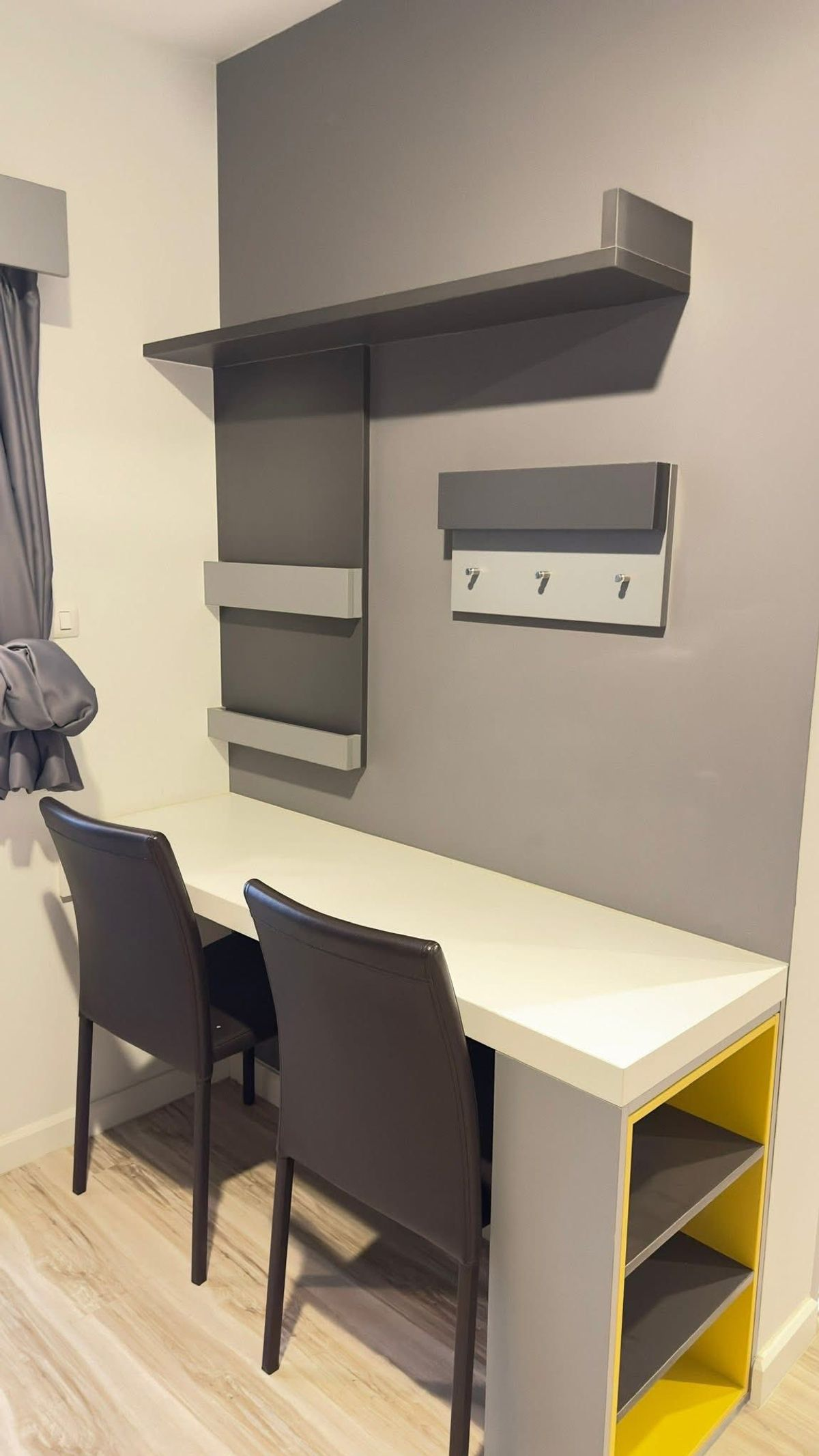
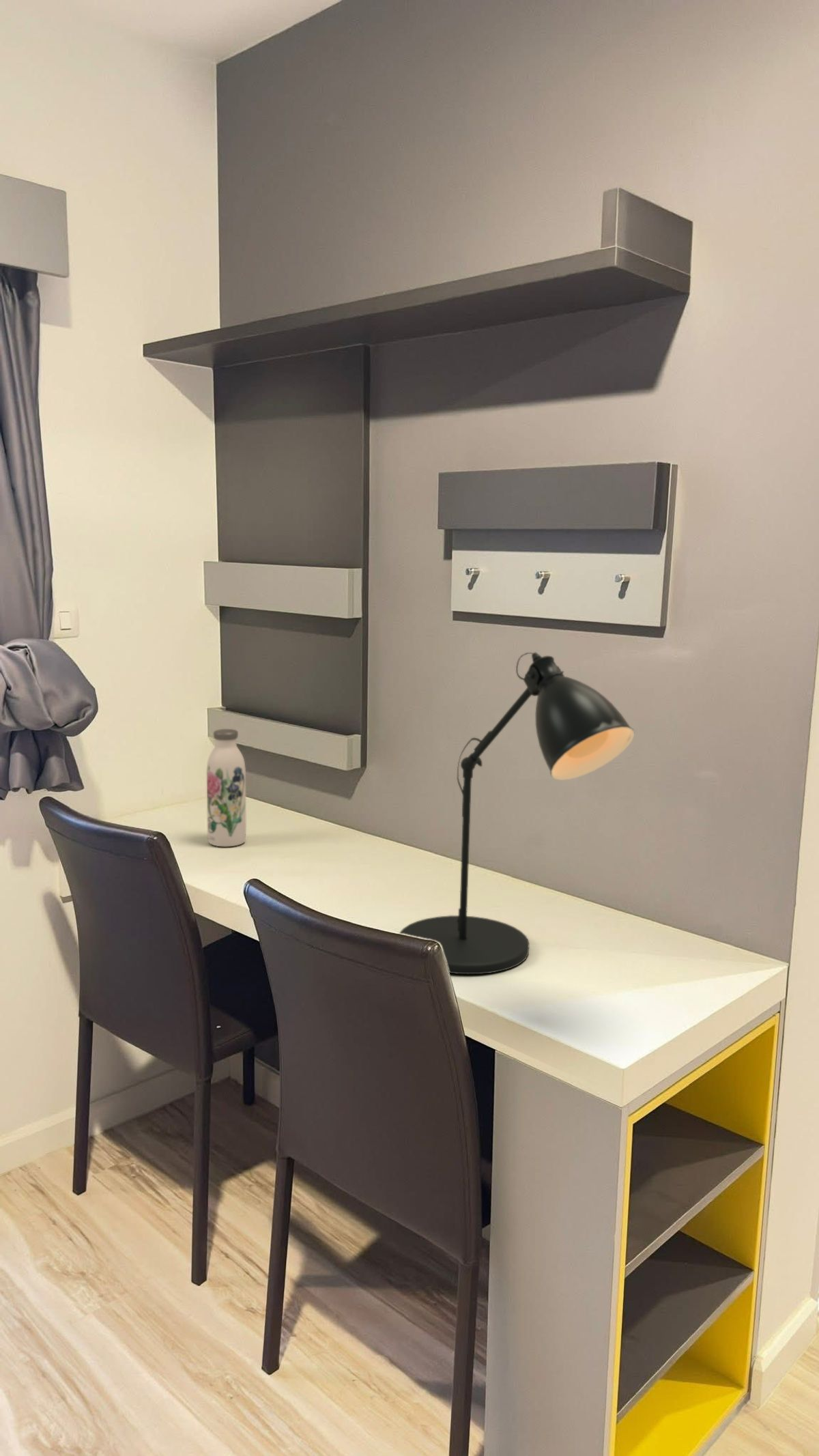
+ desk lamp [399,652,635,975]
+ water bottle [206,728,247,847]
